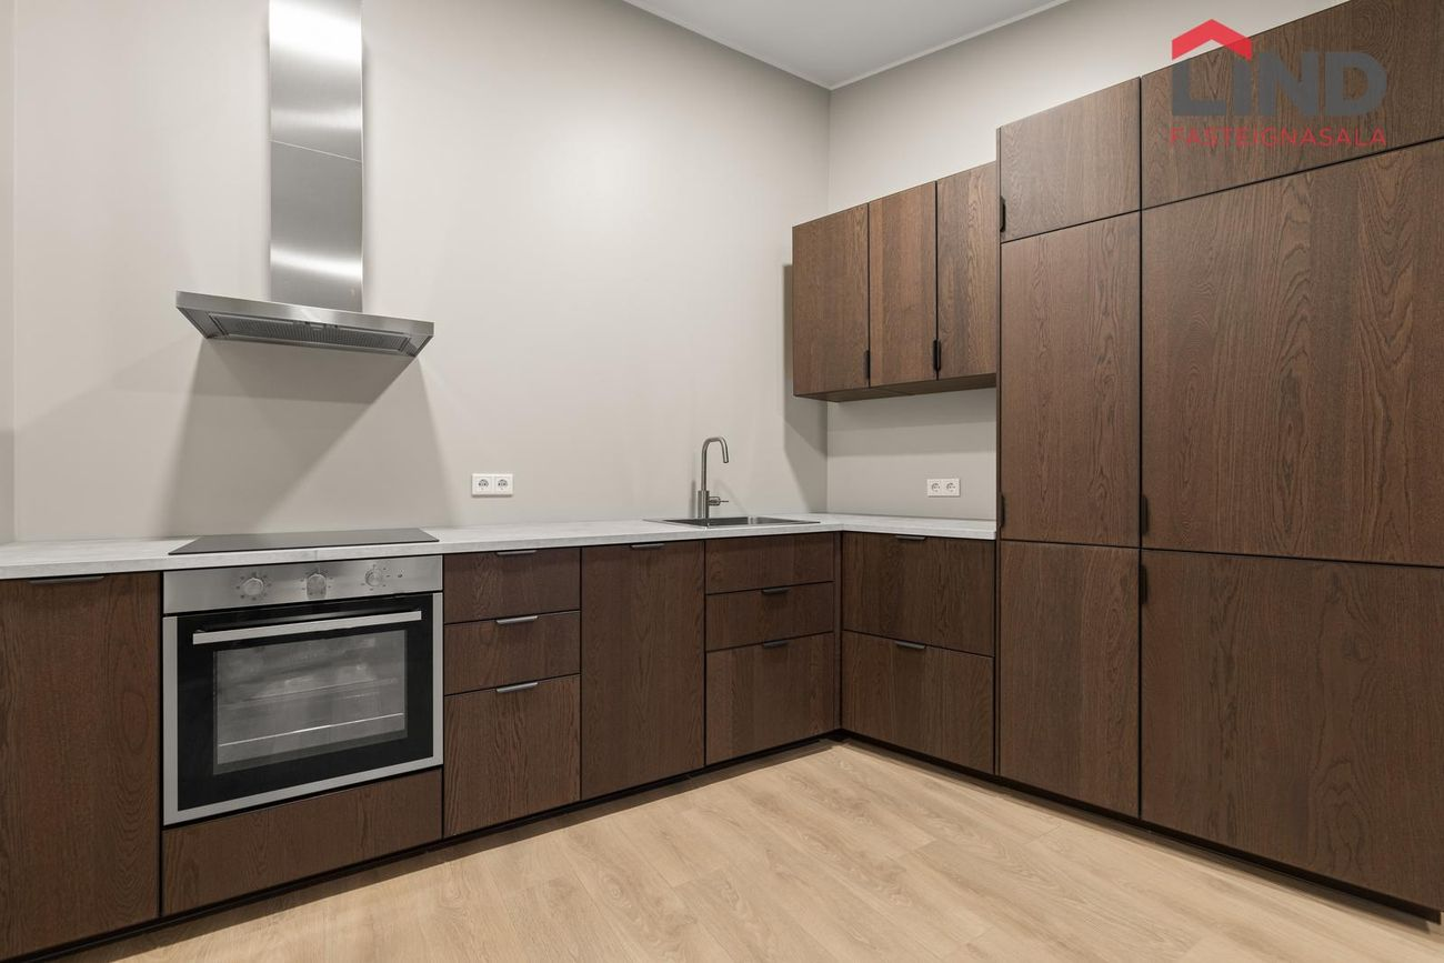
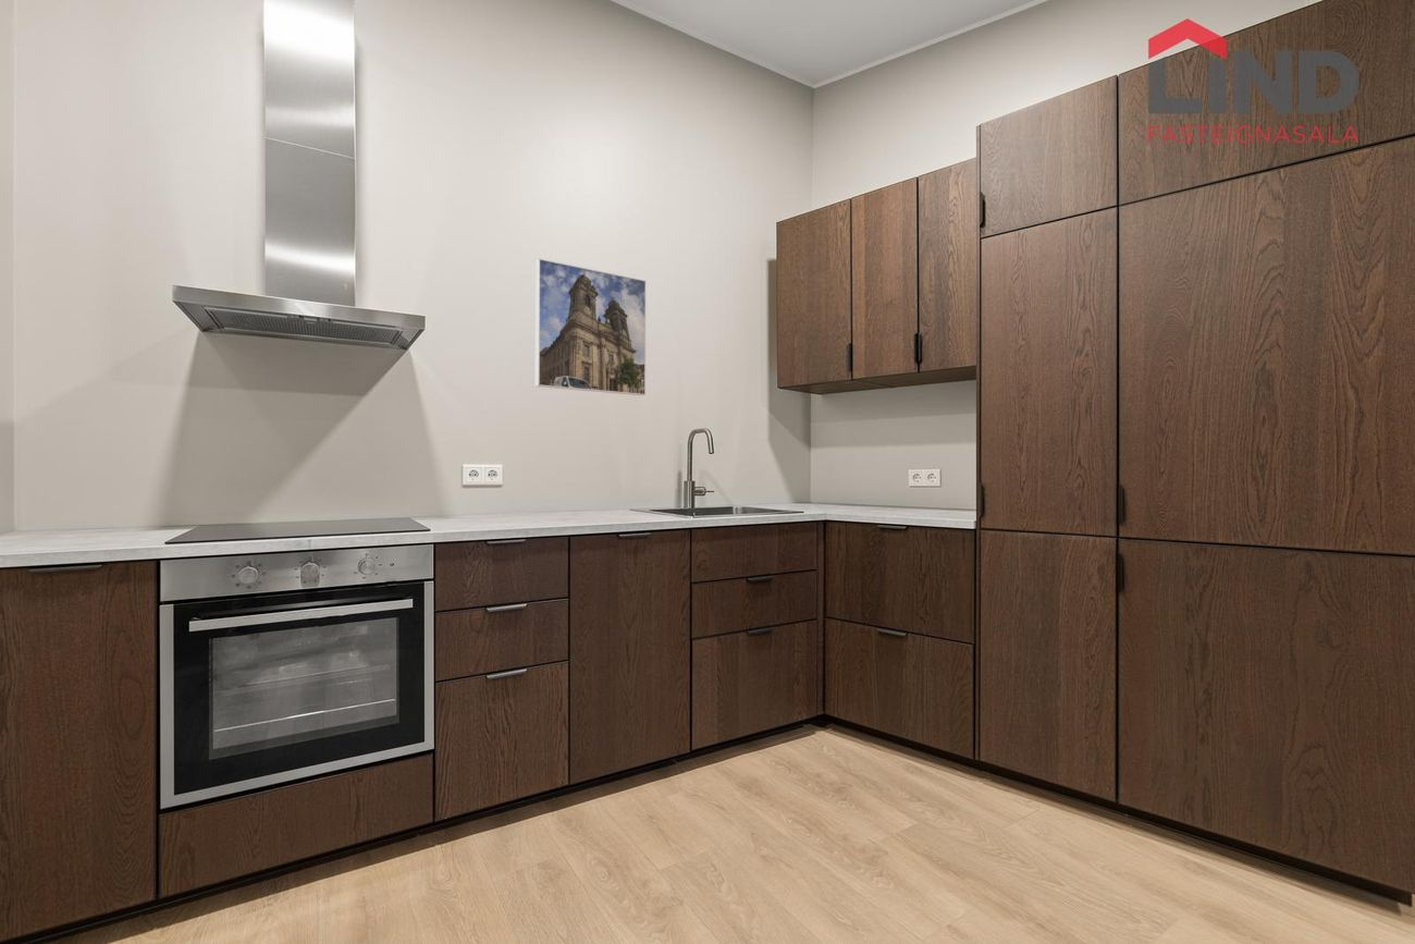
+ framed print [534,258,647,396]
